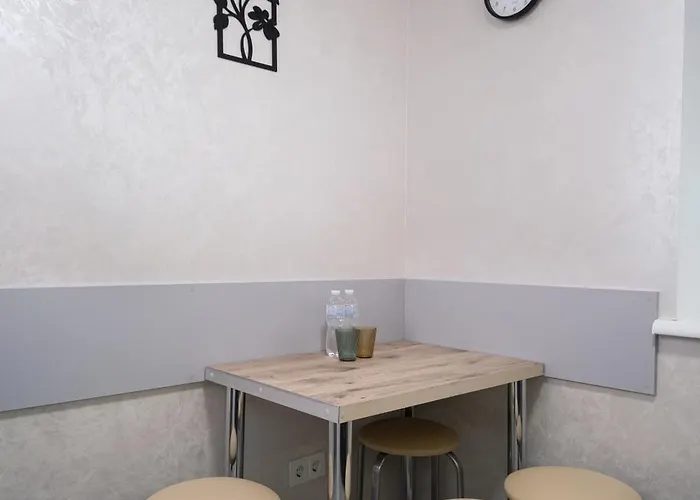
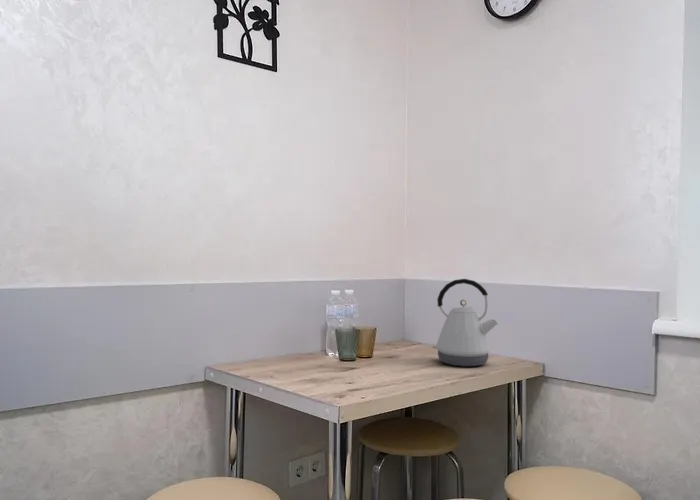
+ kettle [432,278,499,368]
